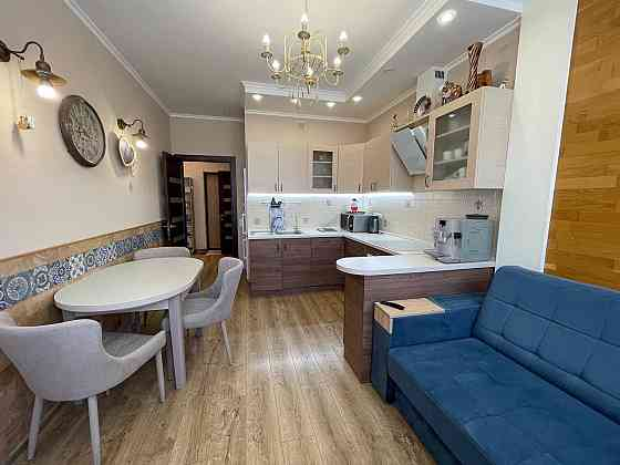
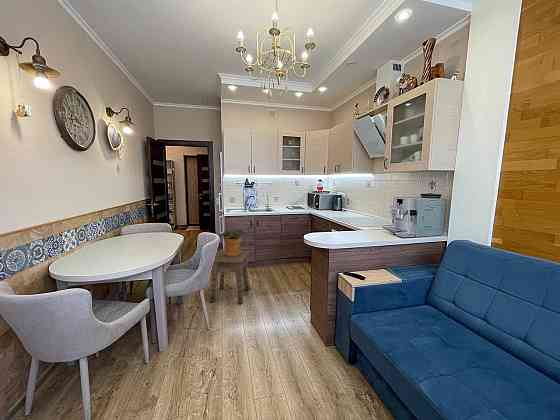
+ side table [209,249,250,305]
+ potted plant [218,229,245,257]
